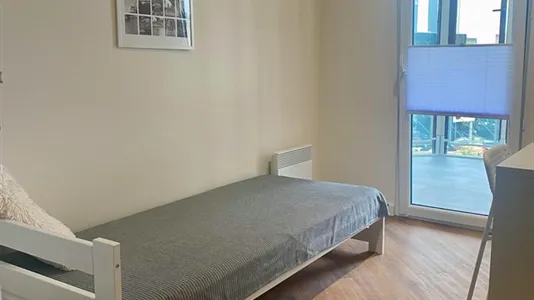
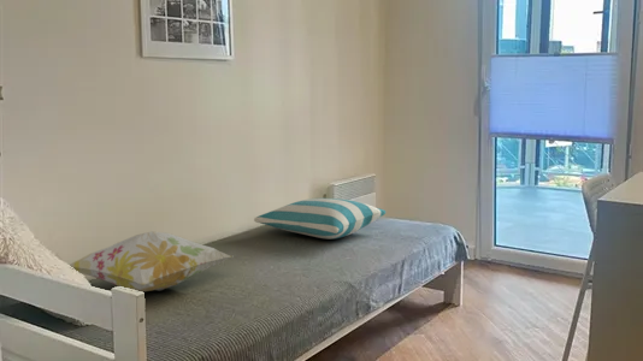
+ pillow [253,197,387,241]
+ decorative pillow [69,230,231,292]
